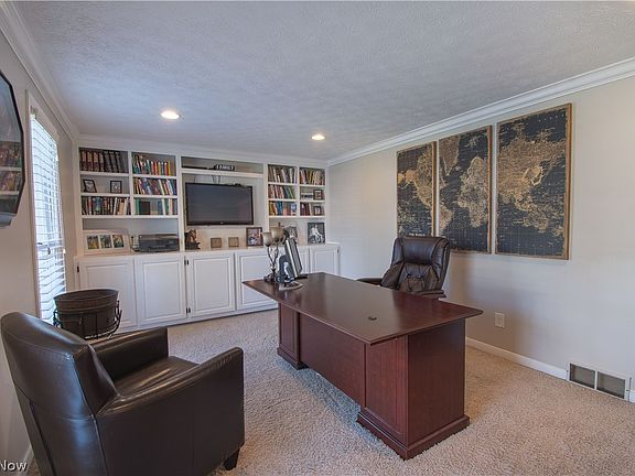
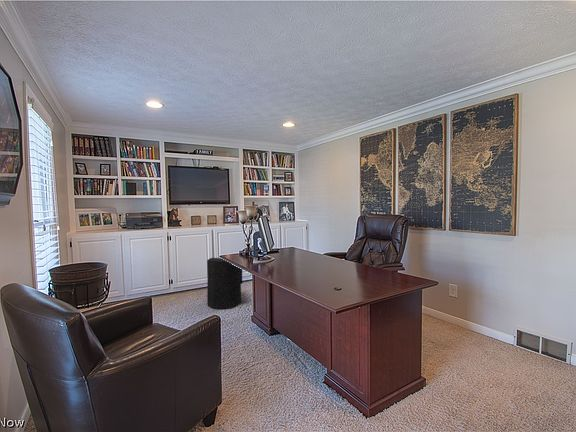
+ trash can [206,257,243,310]
